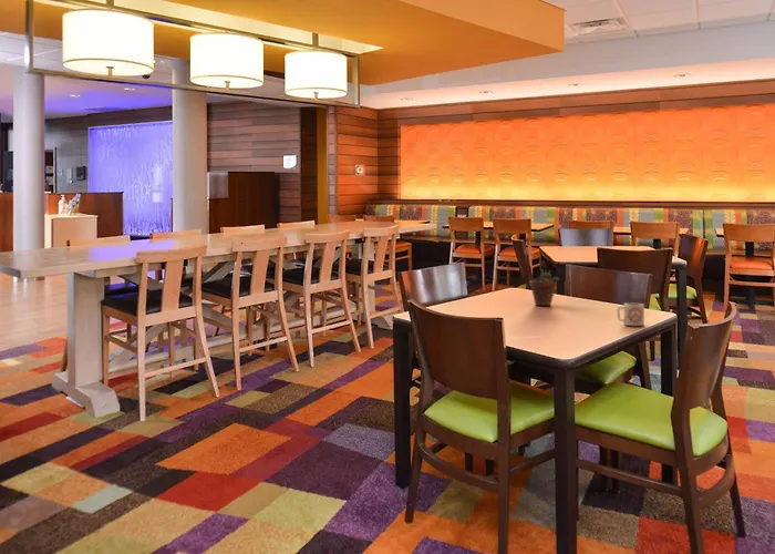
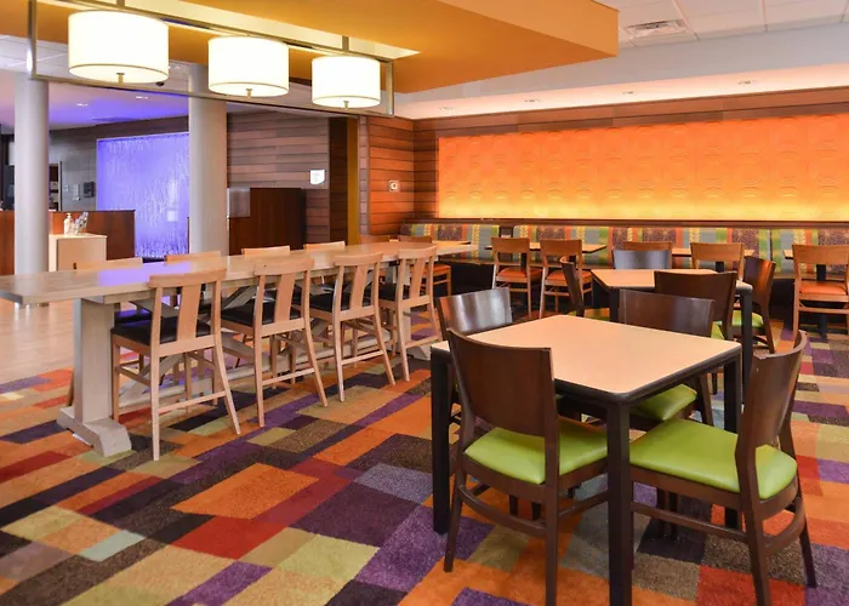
- cup [616,302,645,327]
- succulent plant [528,260,560,306]
